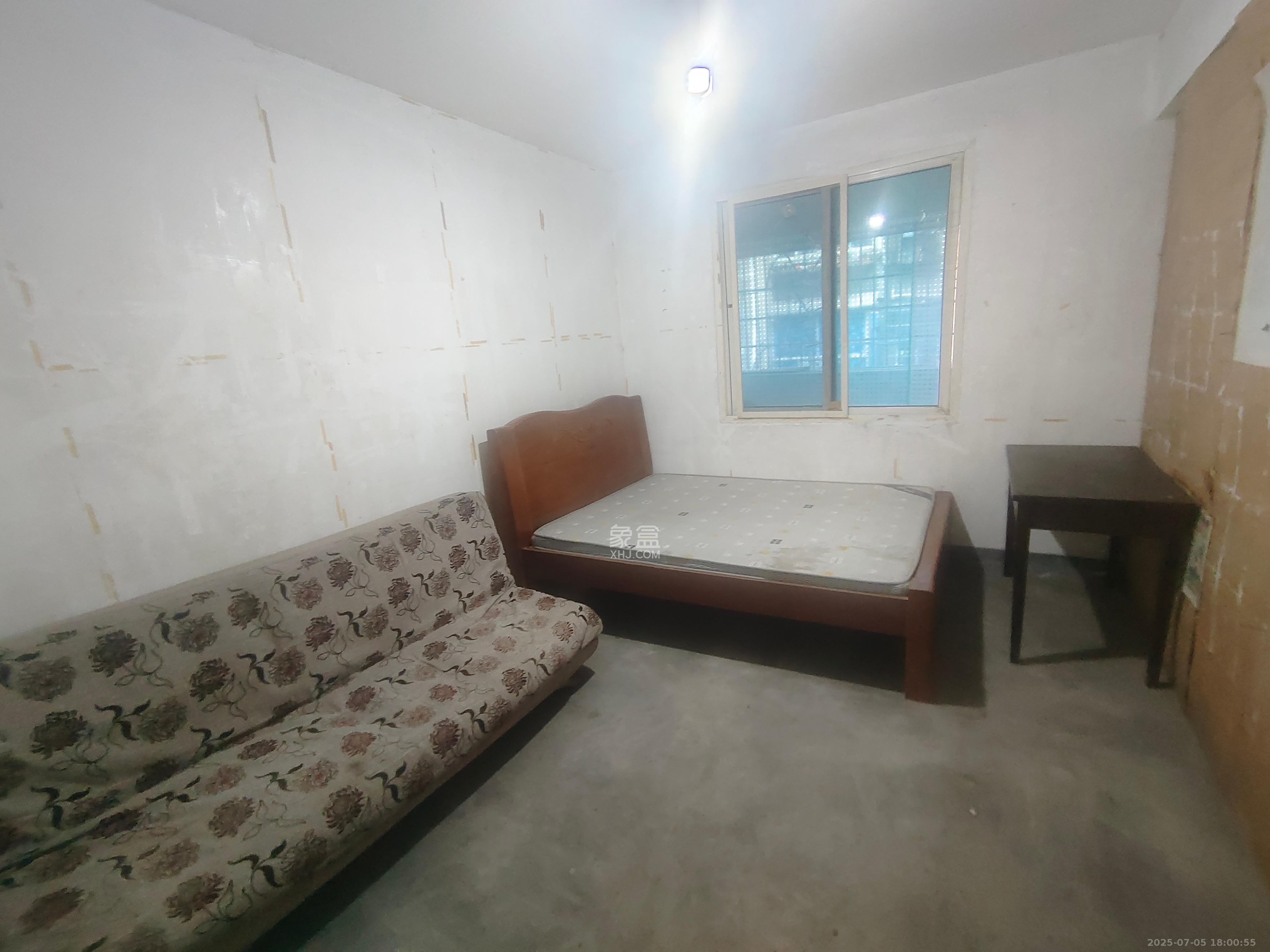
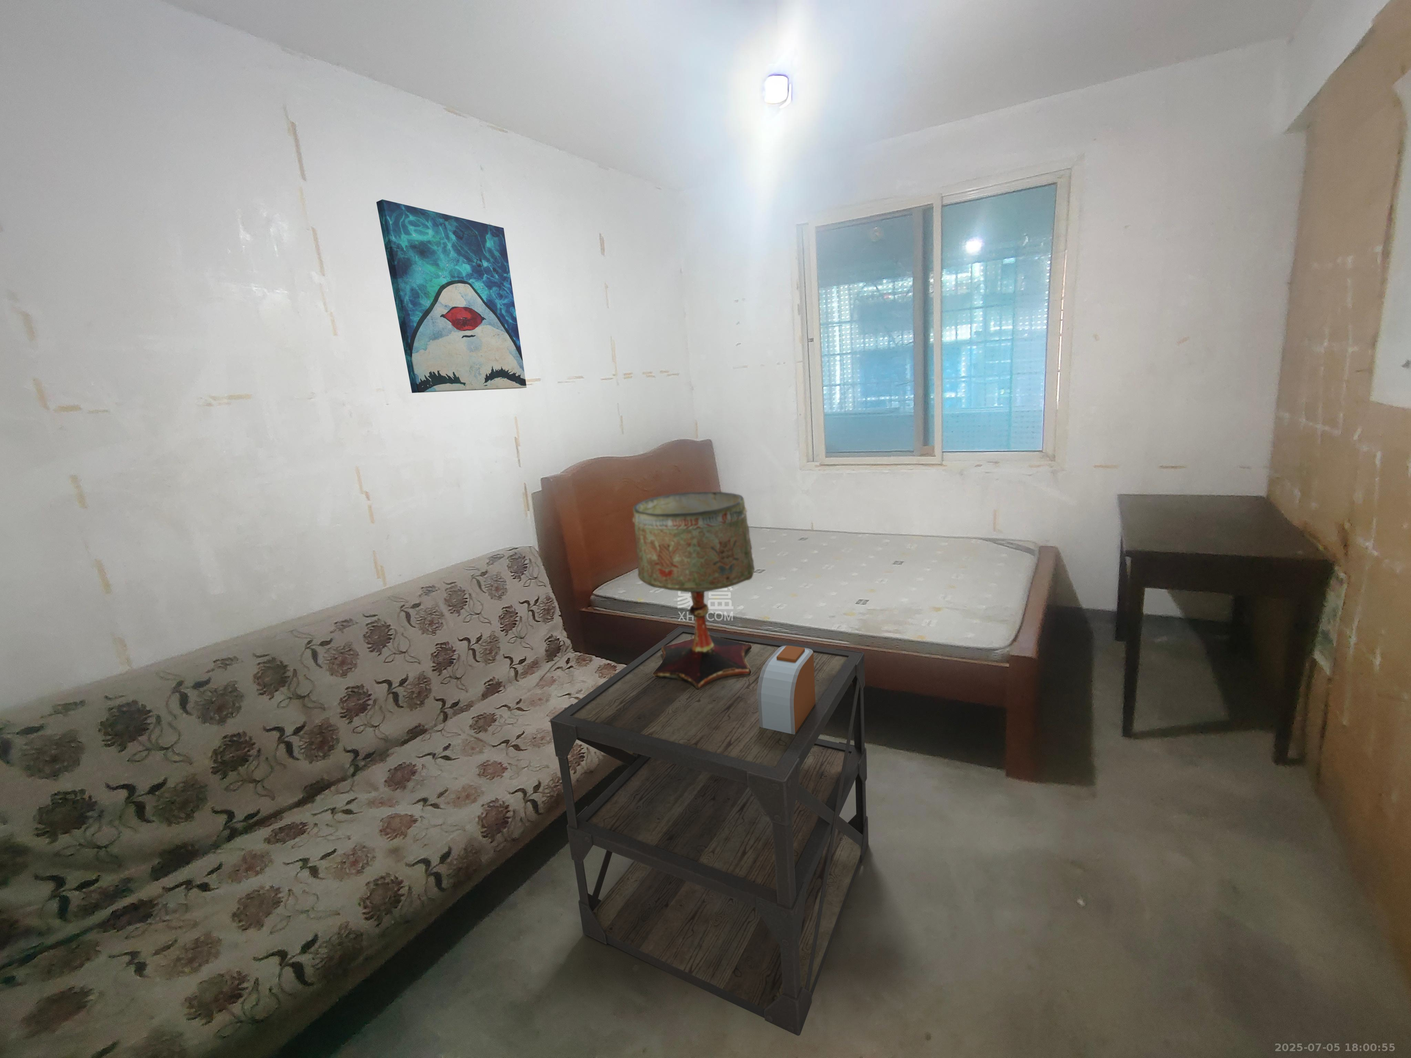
+ wall art [376,199,527,393]
+ table lamp [632,491,755,689]
+ alarm clock [758,646,815,735]
+ side table [550,626,869,1036]
